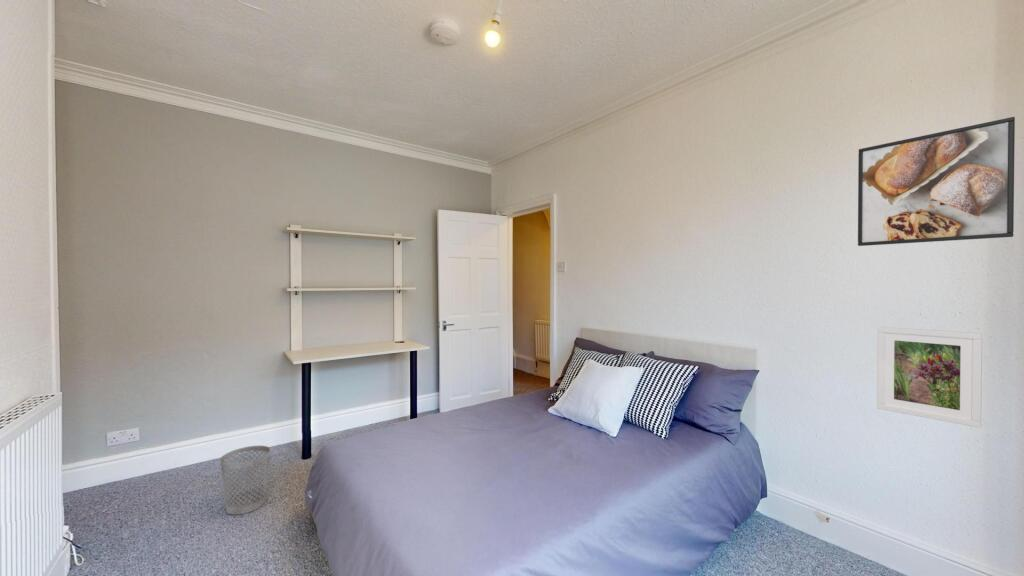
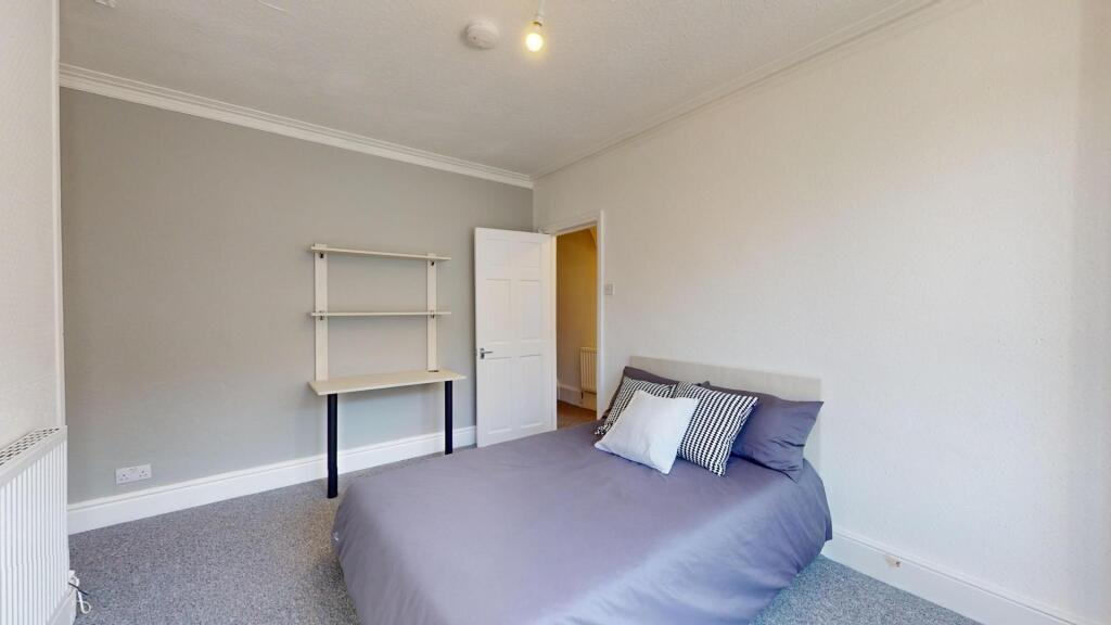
- wastebasket [219,445,271,516]
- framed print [876,326,983,429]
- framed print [857,116,1016,247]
